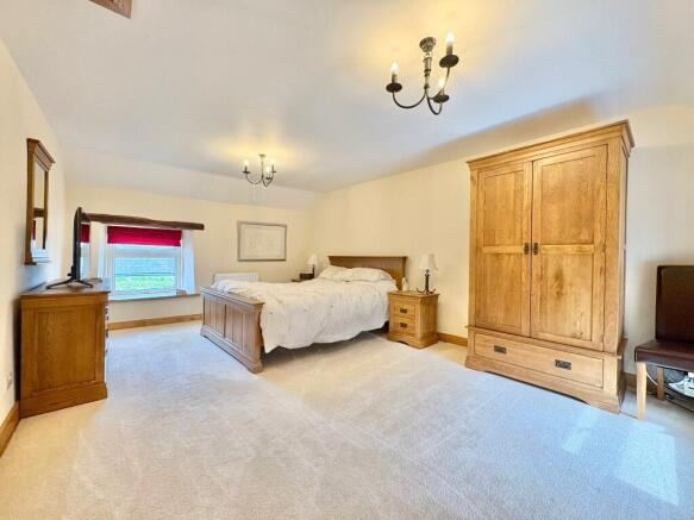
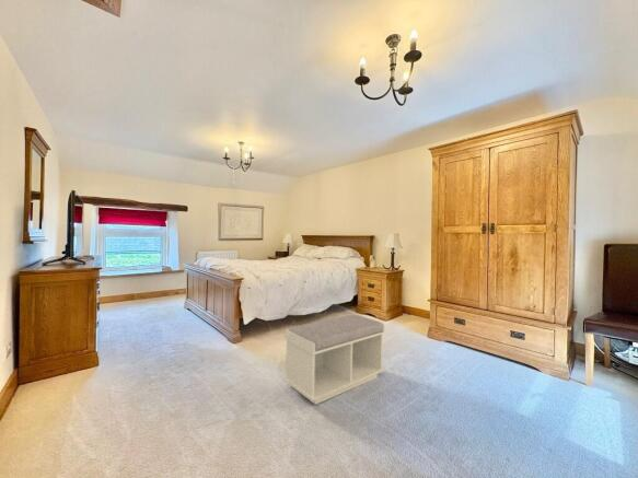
+ bench [283,313,386,406]
